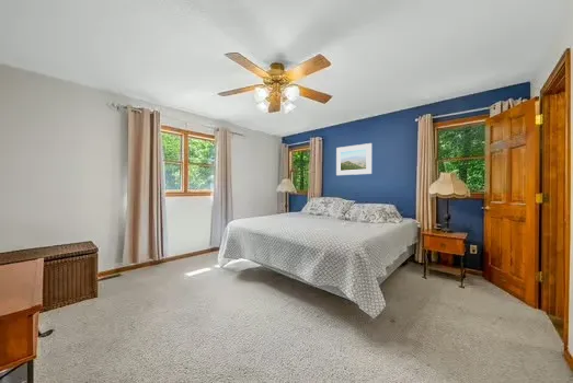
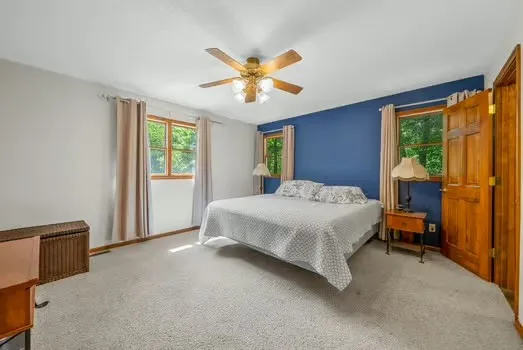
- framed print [335,142,373,176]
